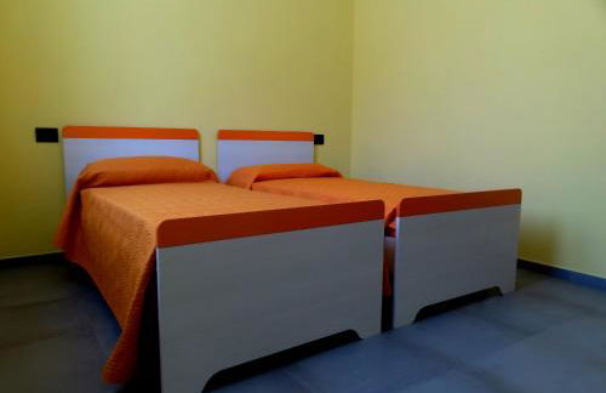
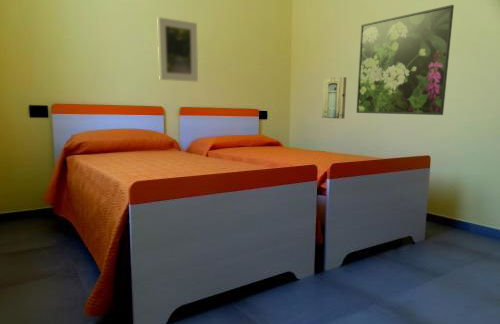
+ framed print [355,4,455,116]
+ wall art [321,76,347,120]
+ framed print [156,16,199,83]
